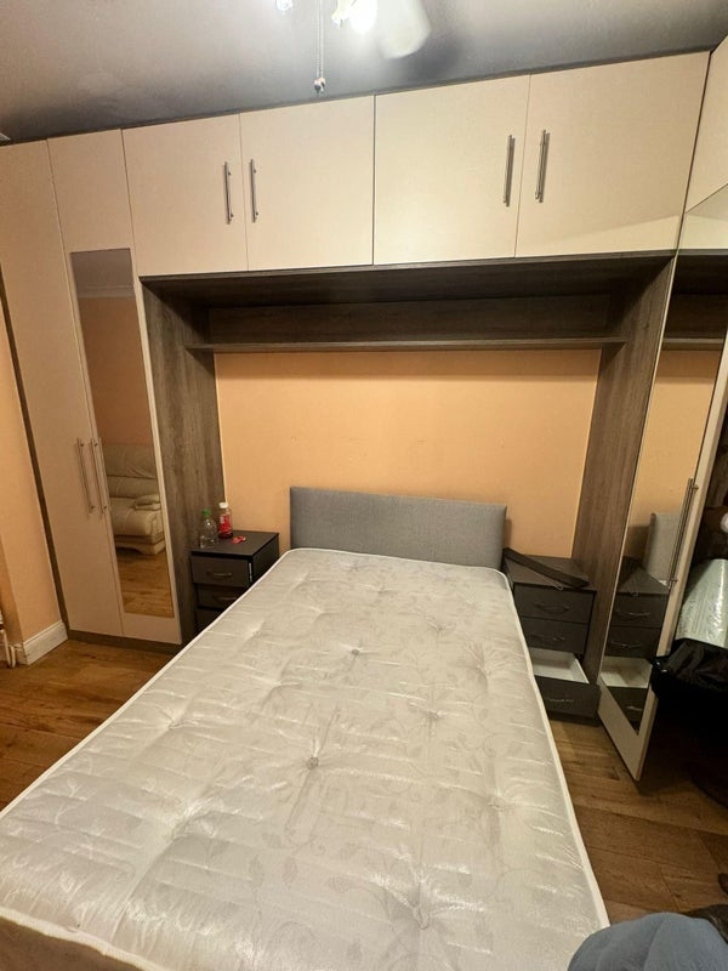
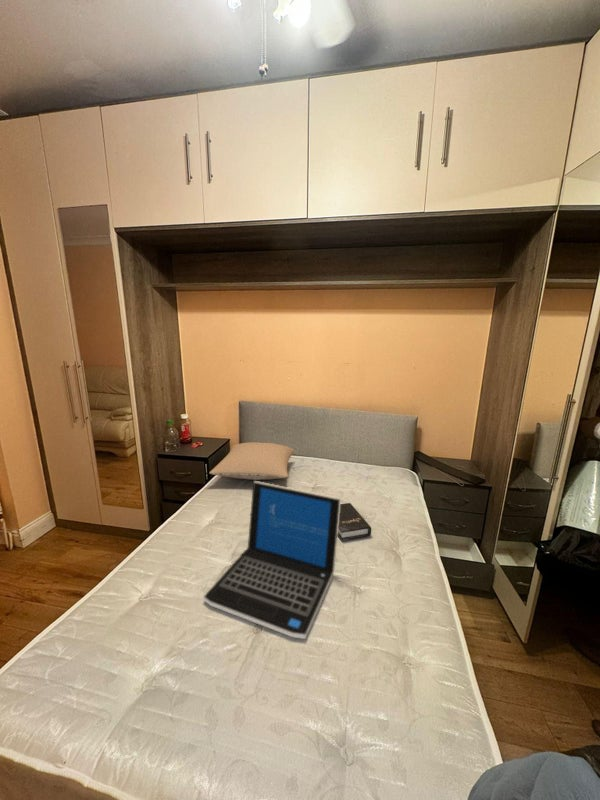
+ hardback book [337,502,372,542]
+ pillow [208,441,295,481]
+ laptop [203,480,342,640]
